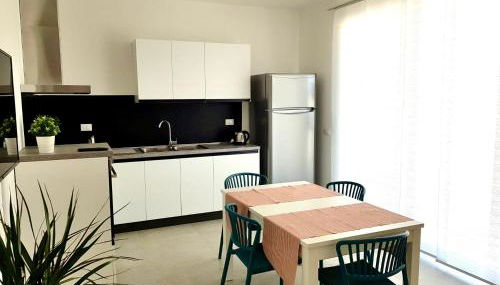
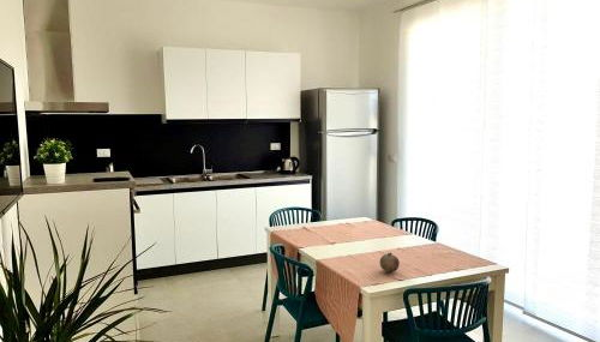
+ fruit [378,251,401,274]
